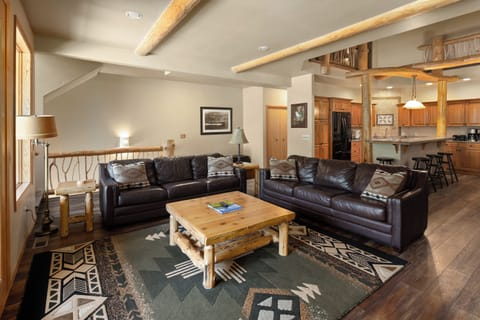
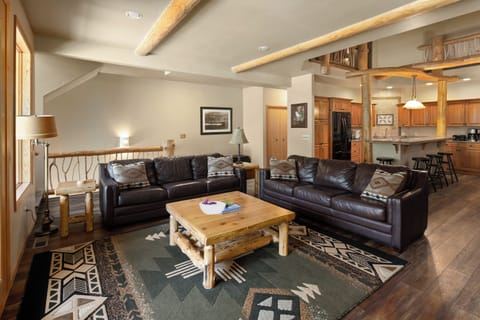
+ decorative bowl [198,198,227,216]
